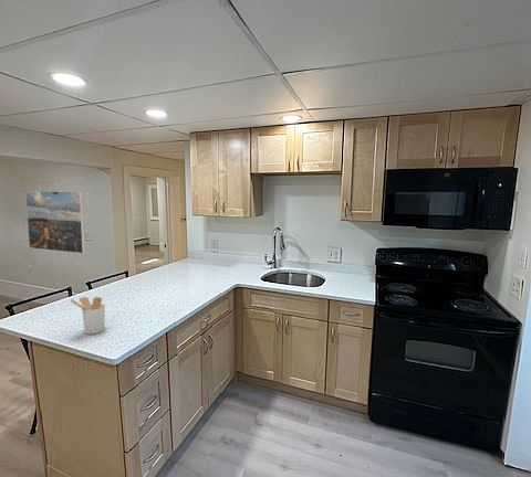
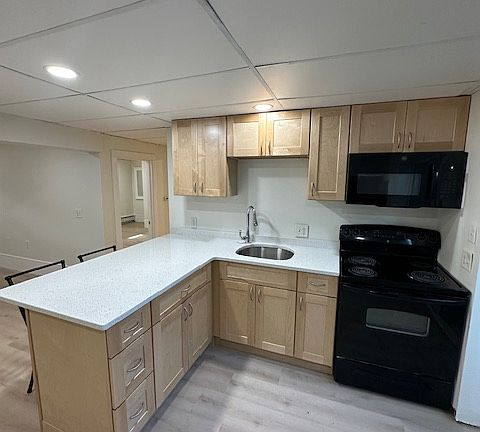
- utensil holder [70,296,106,336]
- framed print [24,191,86,254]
